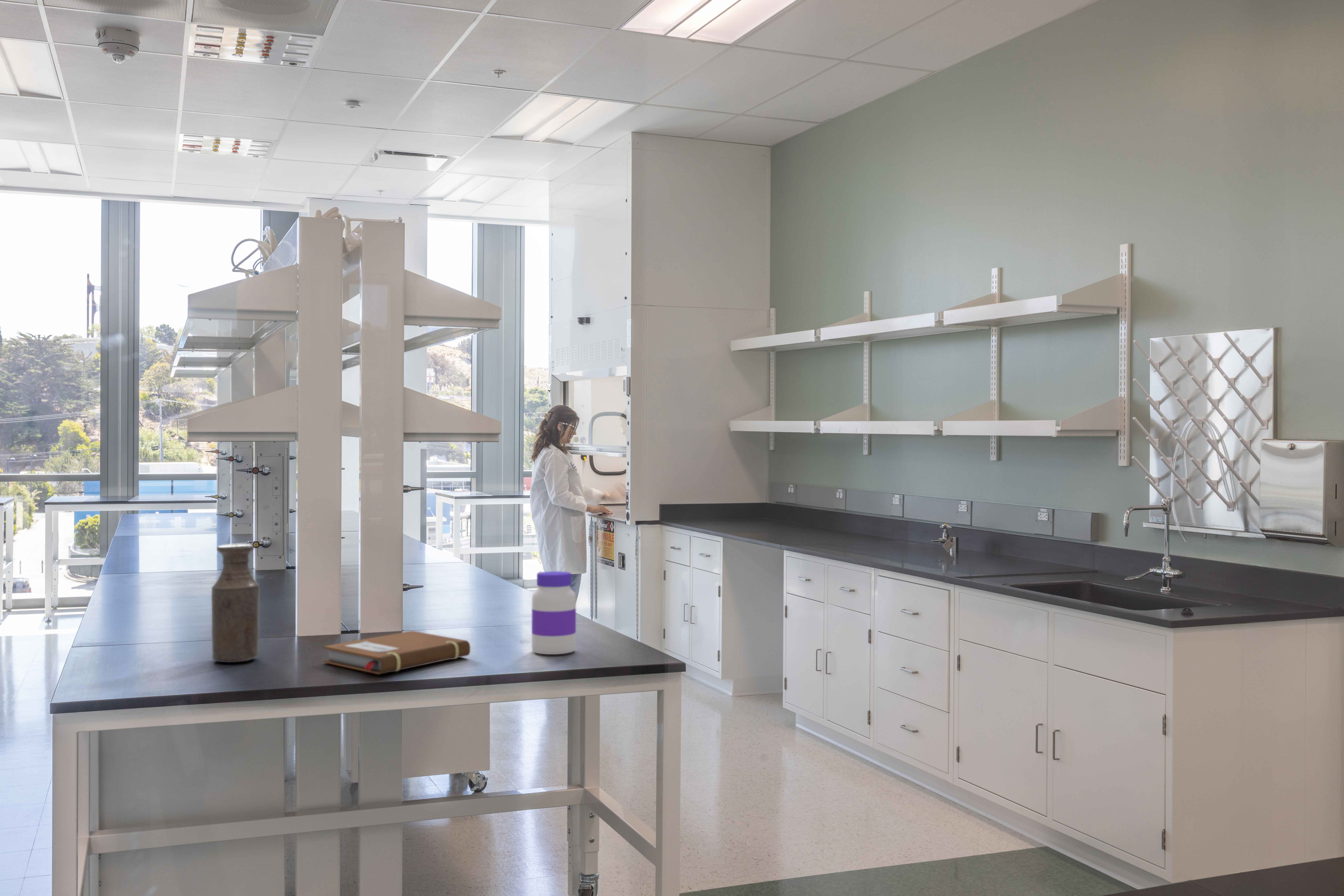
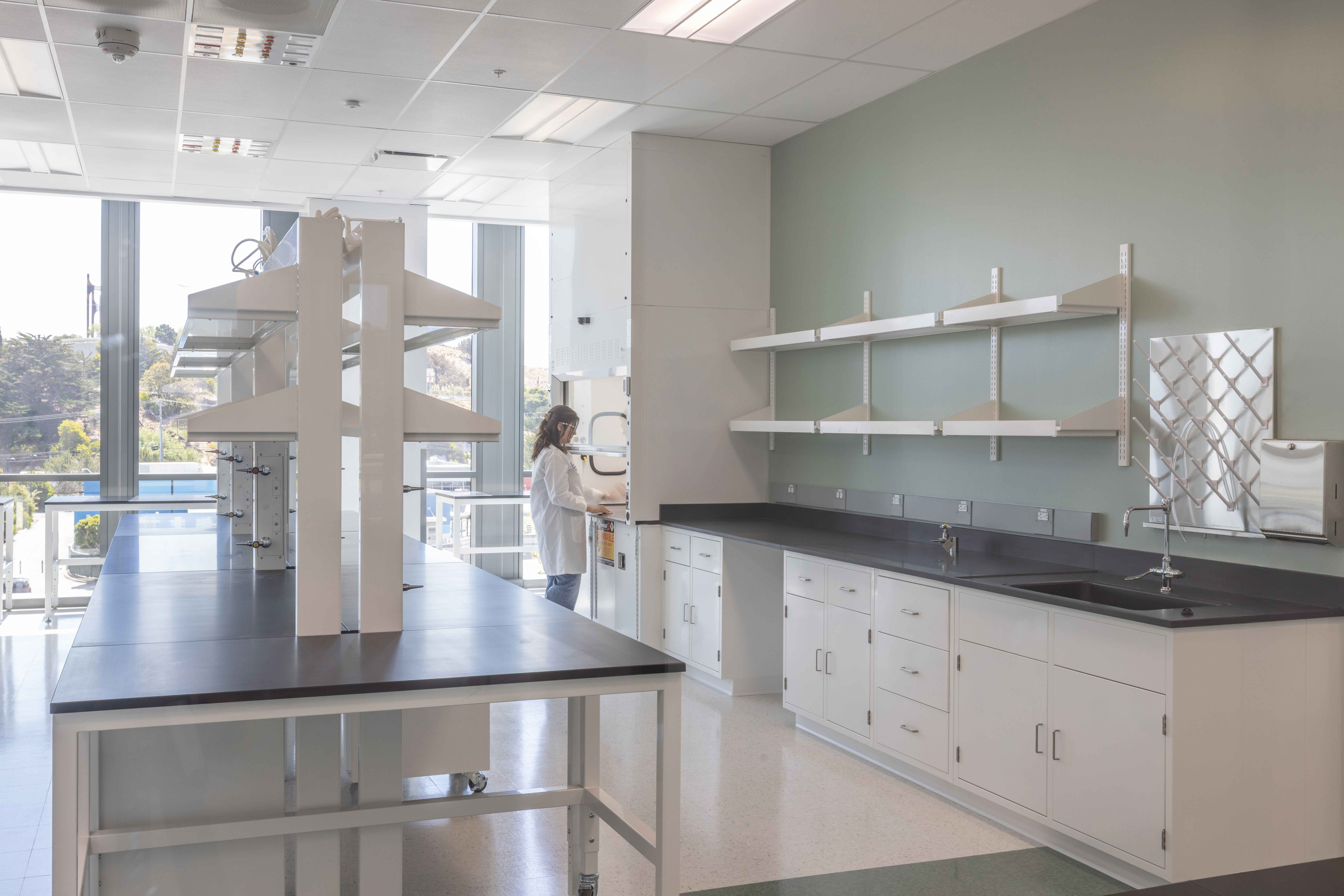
- notebook [323,630,471,675]
- bottle [211,543,260,663]
- jar [531,571,576,655]
